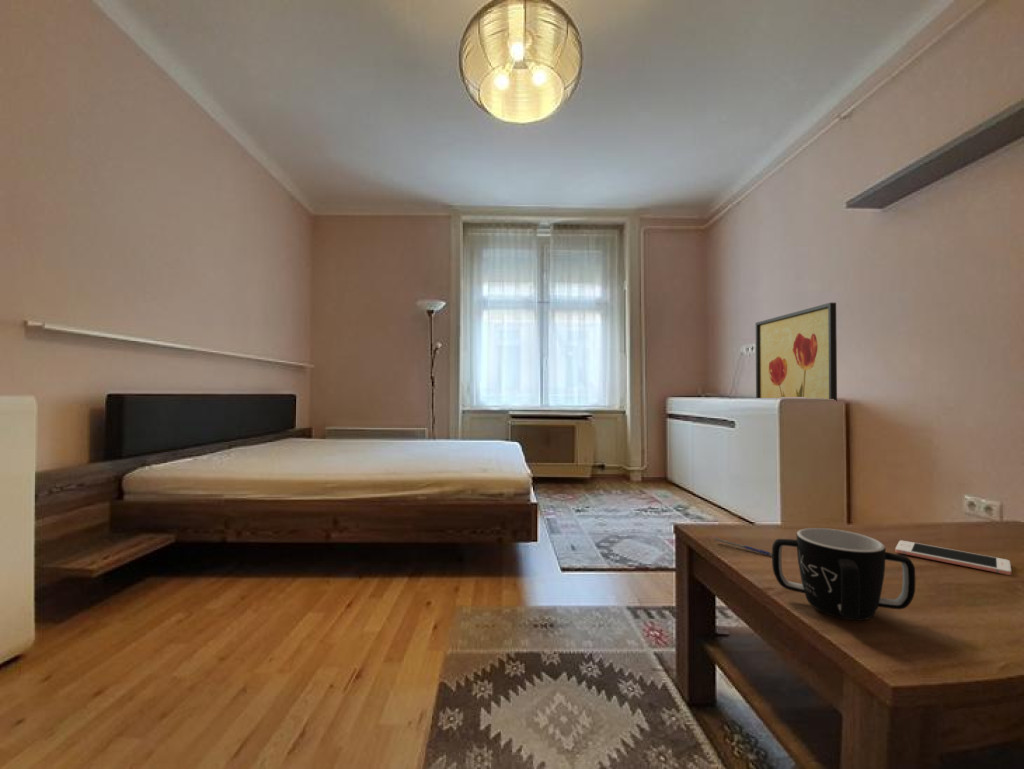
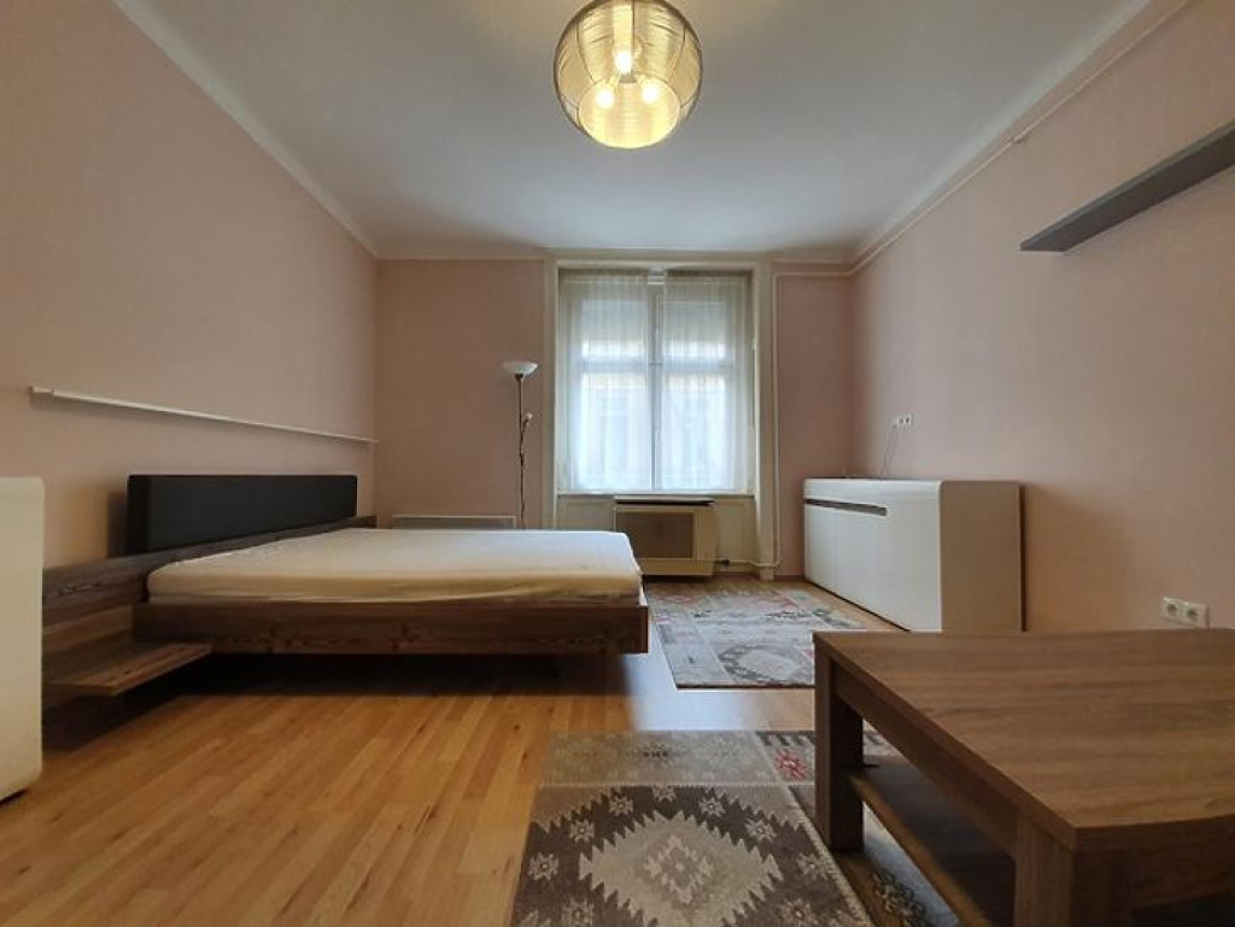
- wall art [755,302,838,402]
- mug [771,527,917,621]
- pen [714,537,772,557]
- cell phone [894,539,1012,576]
